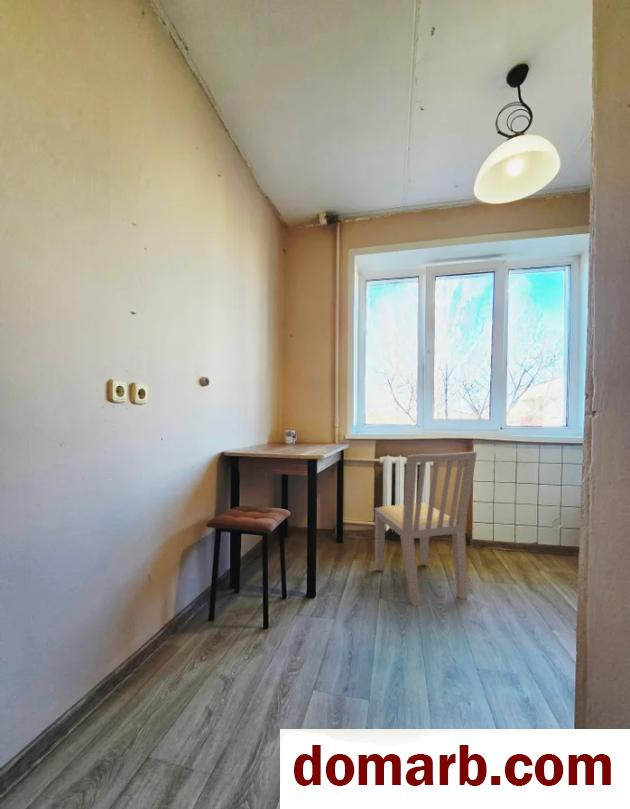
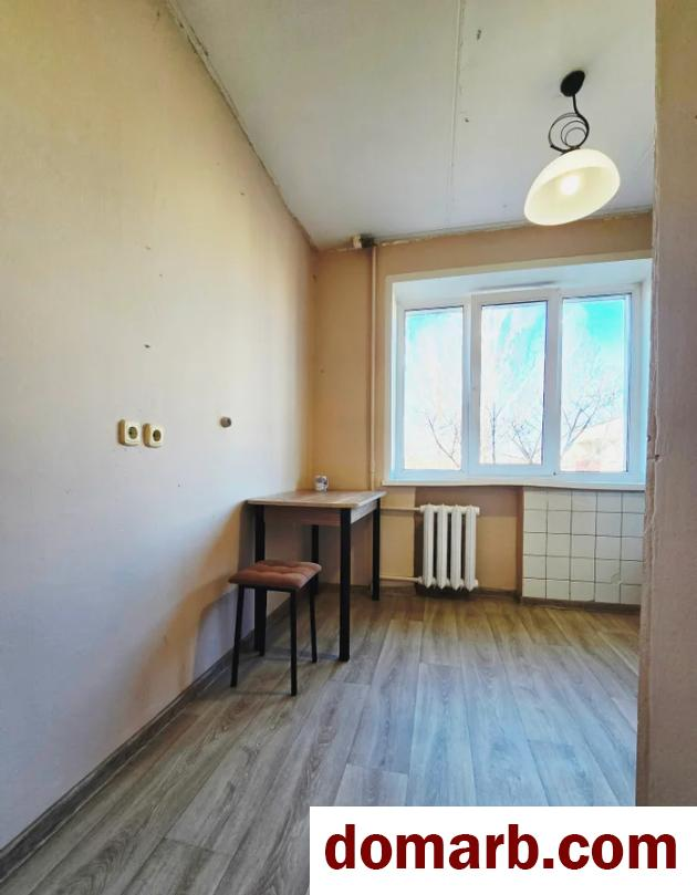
- dining chair [374,451,478,607]
